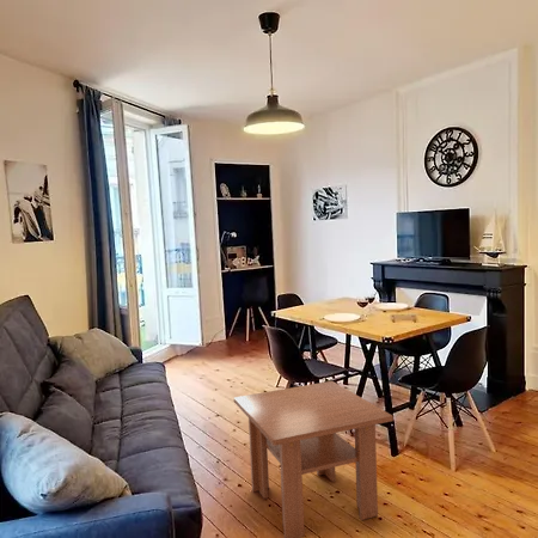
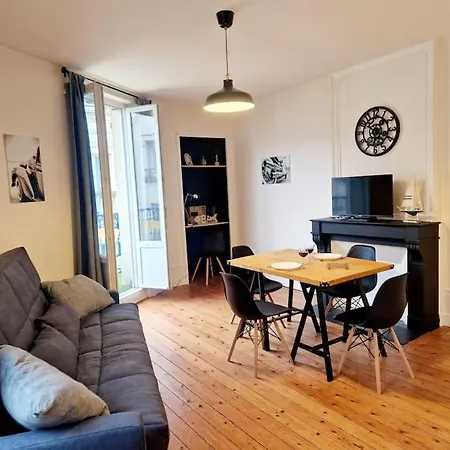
- coffee table [233,380,395,538]
